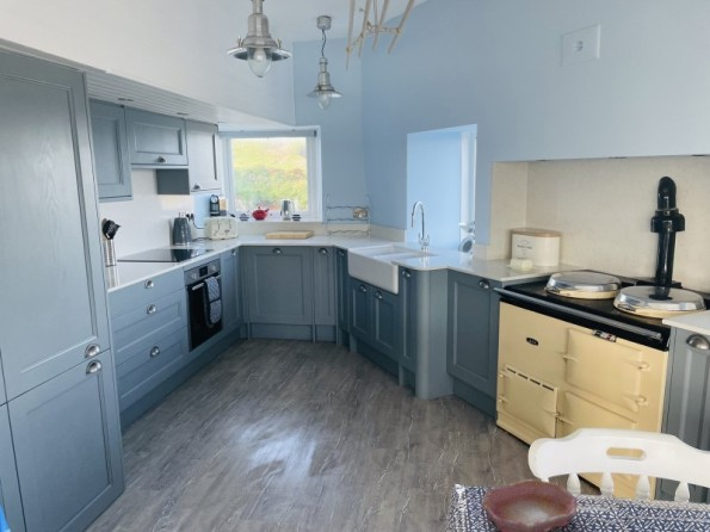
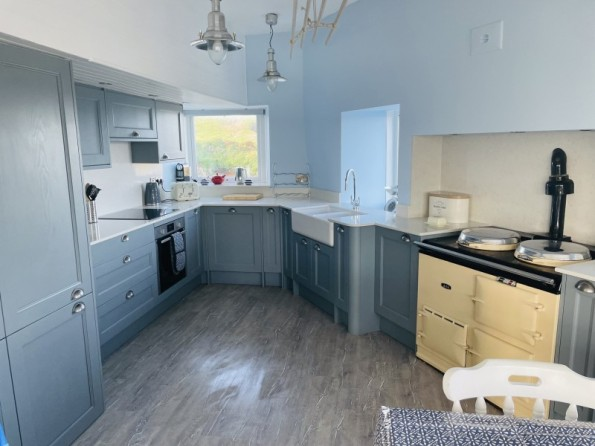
- bowl [480,478,579,532]
